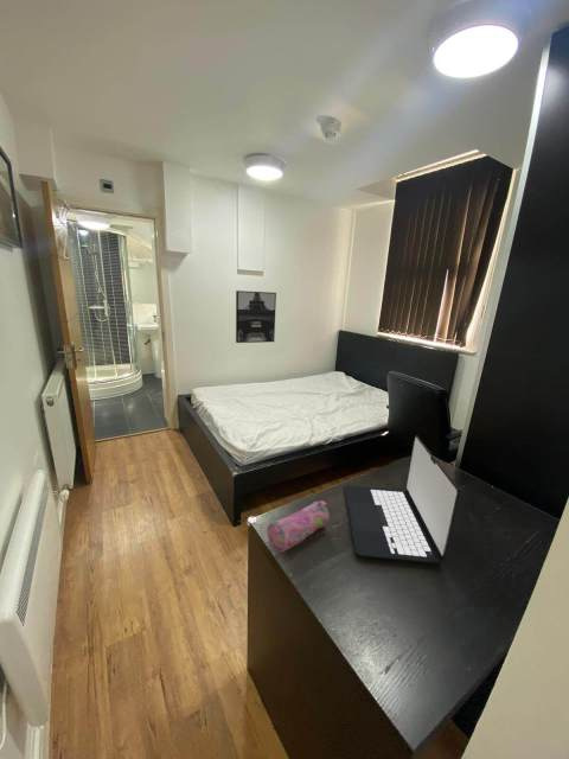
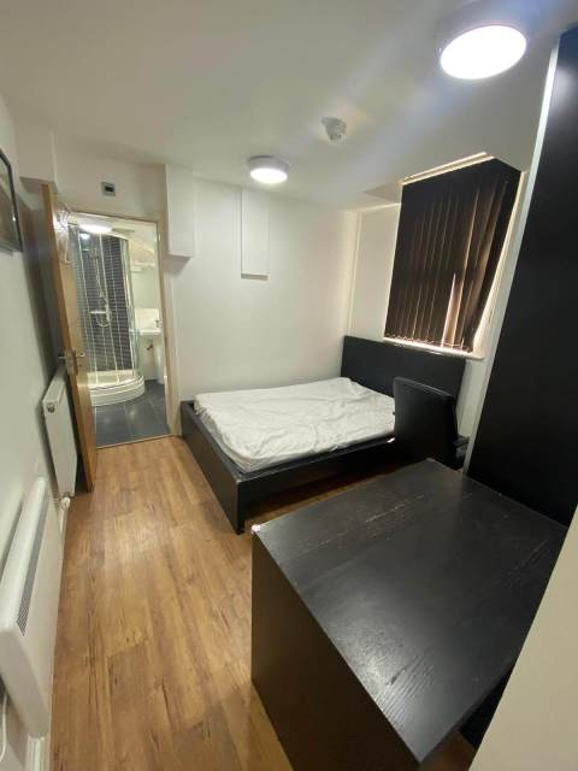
- pencil case [267,499,331,554]
- wall art [235,289,277,344]
- laptop [343,434,460,565]
